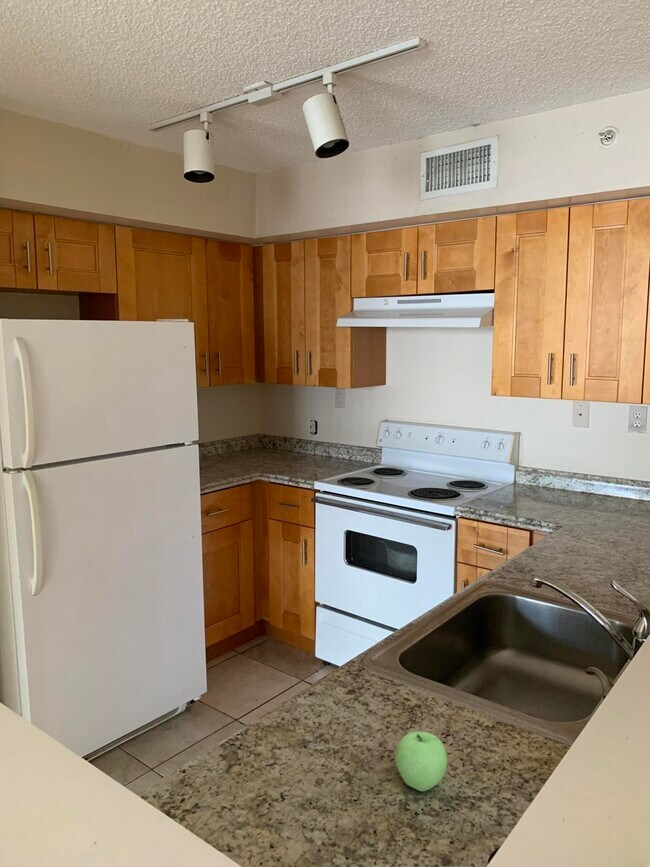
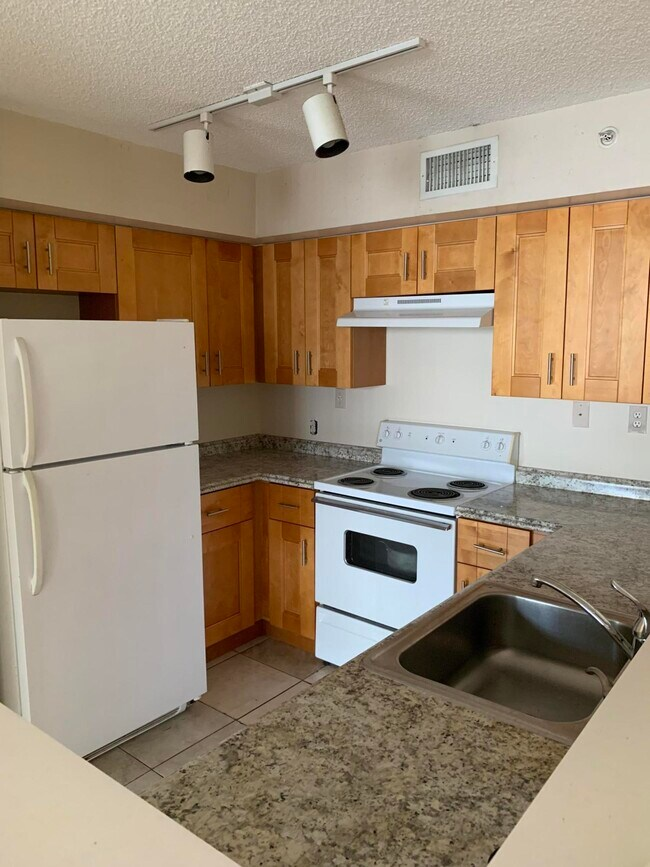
- apple [394,731,448,792]
